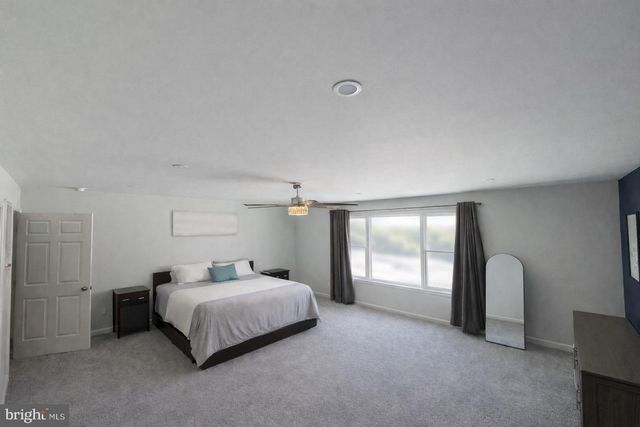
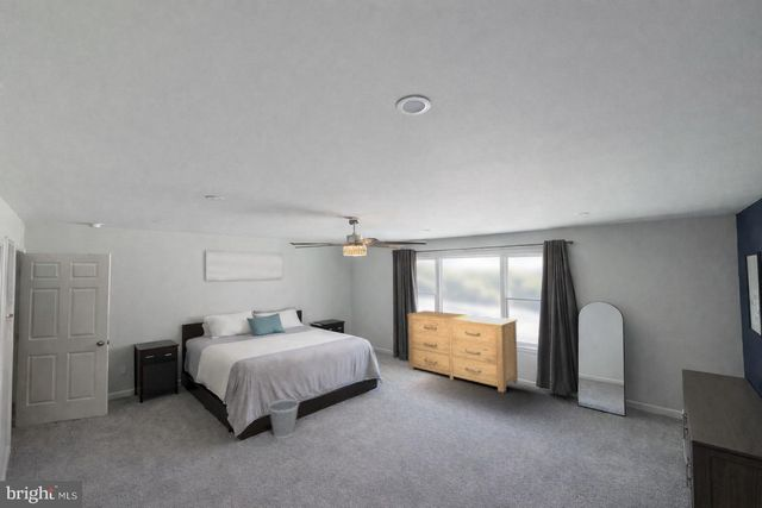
+ dresser [406,309,519,394]
+ wastebasket [267,397,300,440]
